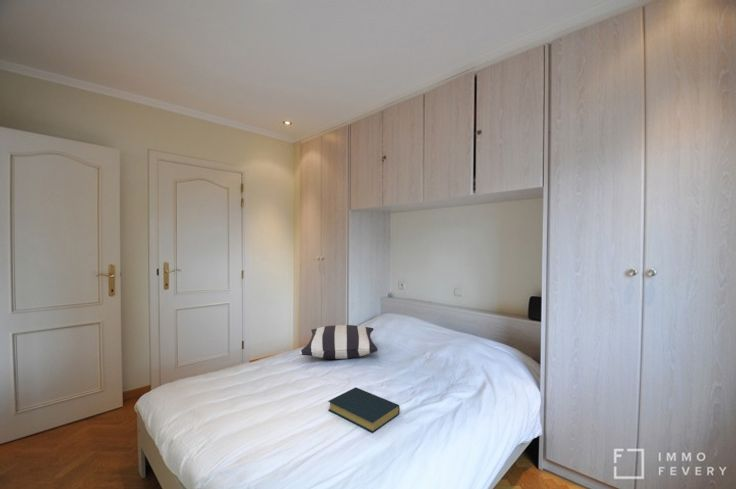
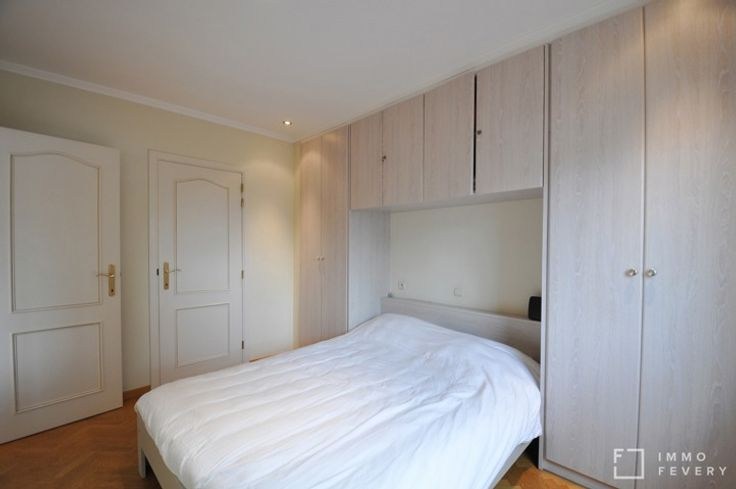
- hardback book [327,386,401,434]
- pillow [298,324,379,360]
